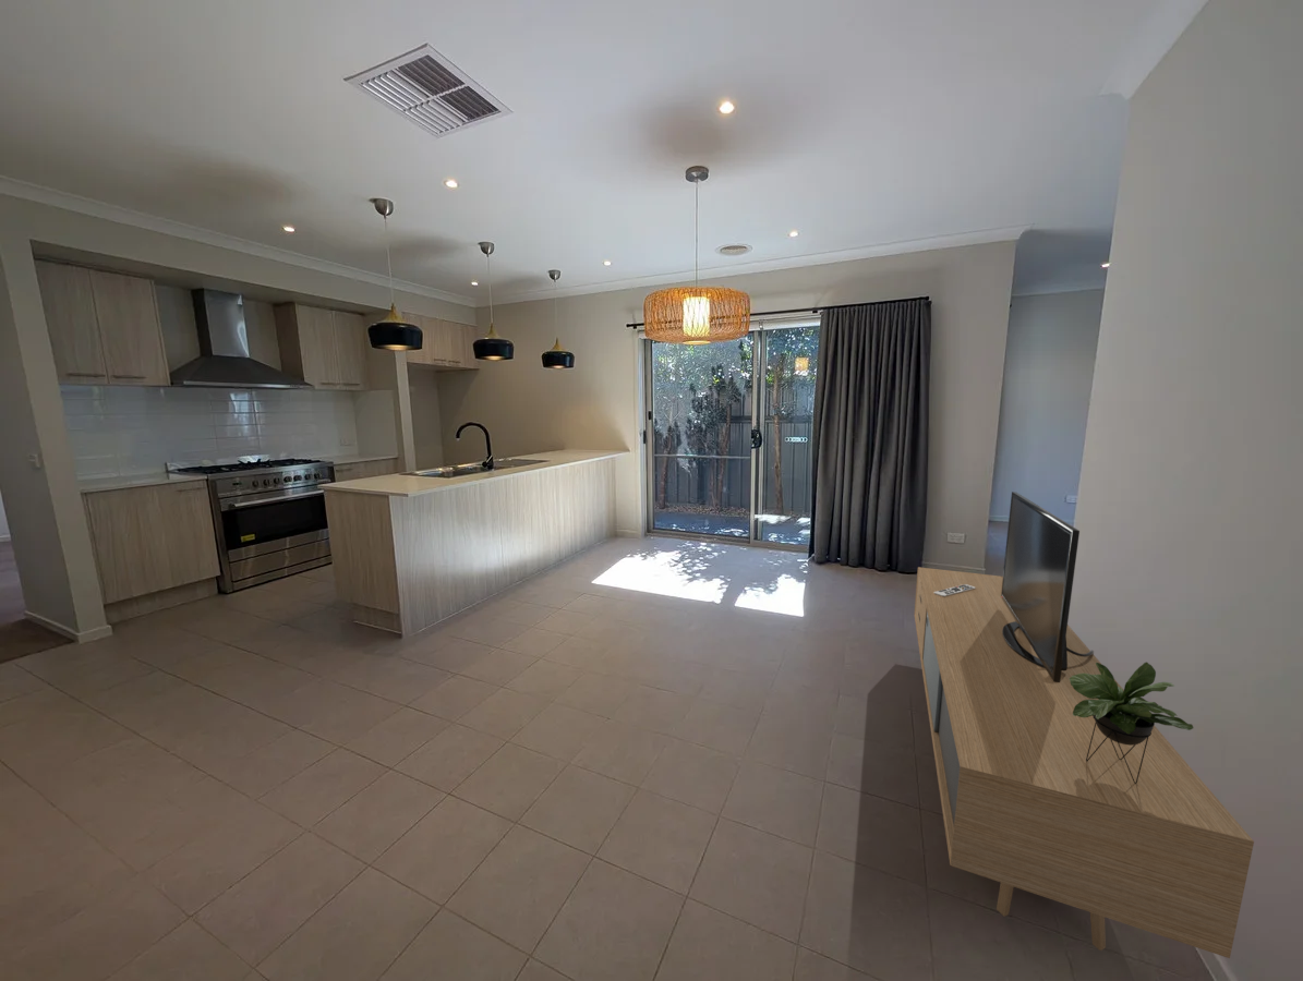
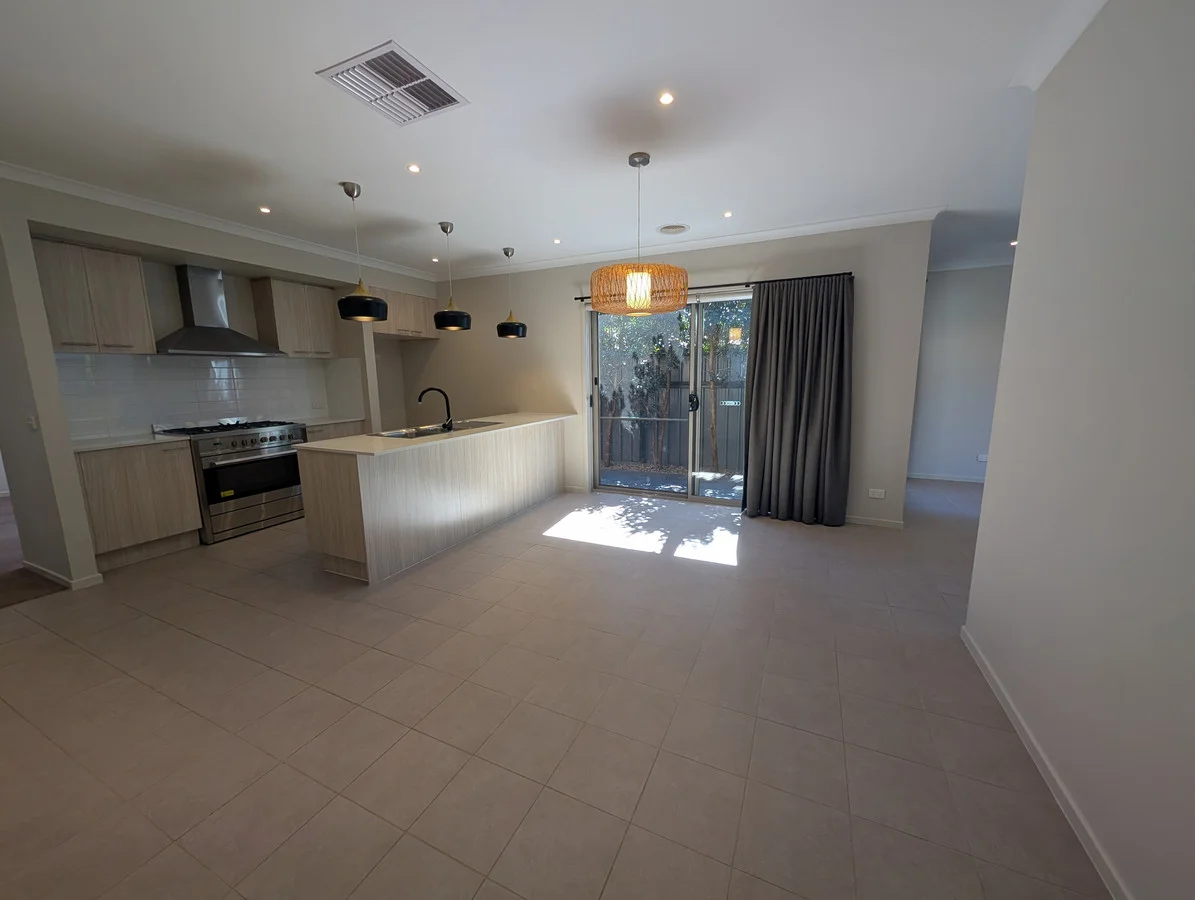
- media console [914,491,1255,959]
